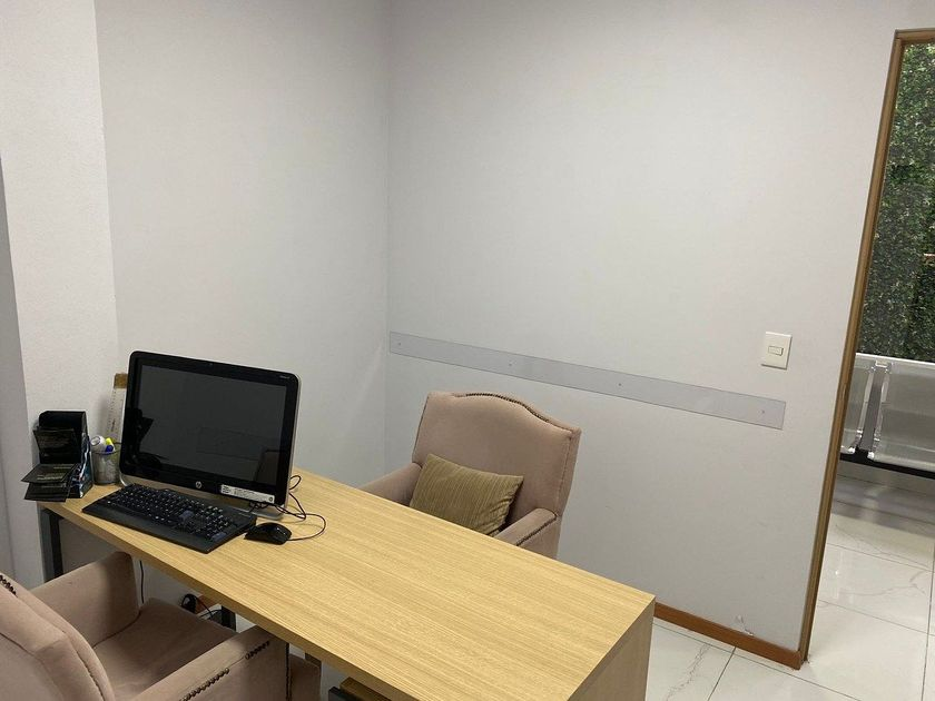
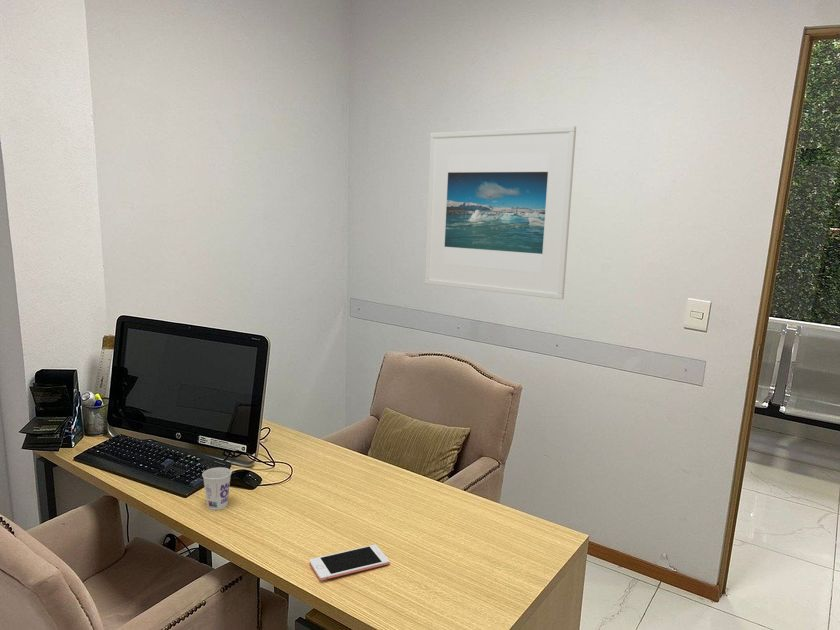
+ cup [201,466,233,511]
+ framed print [424,125,577,300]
+ cell phone [308,544,390,582]
